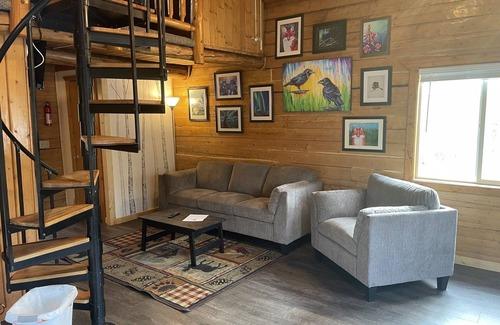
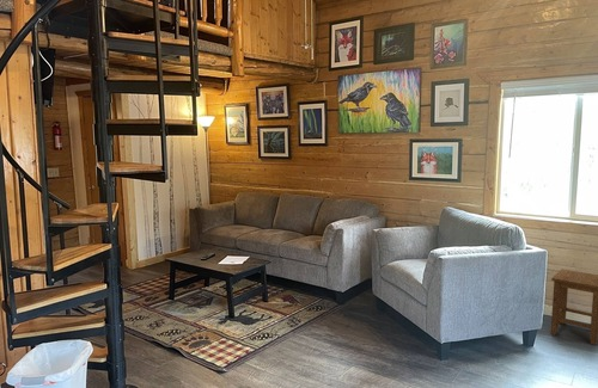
+ stool [550,267,598,346]
